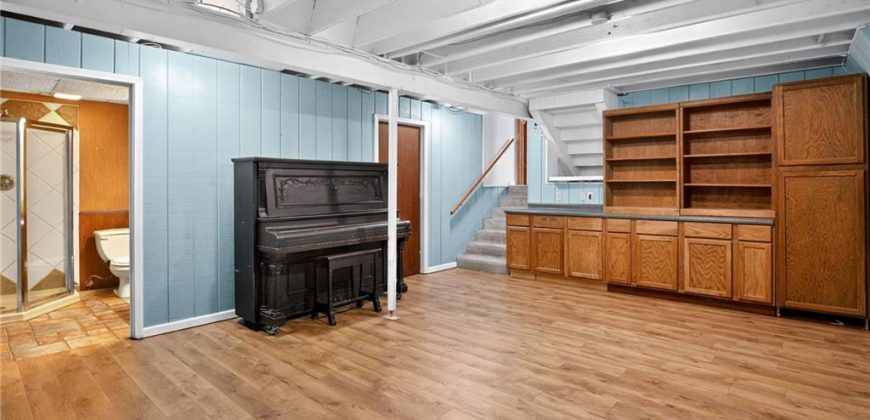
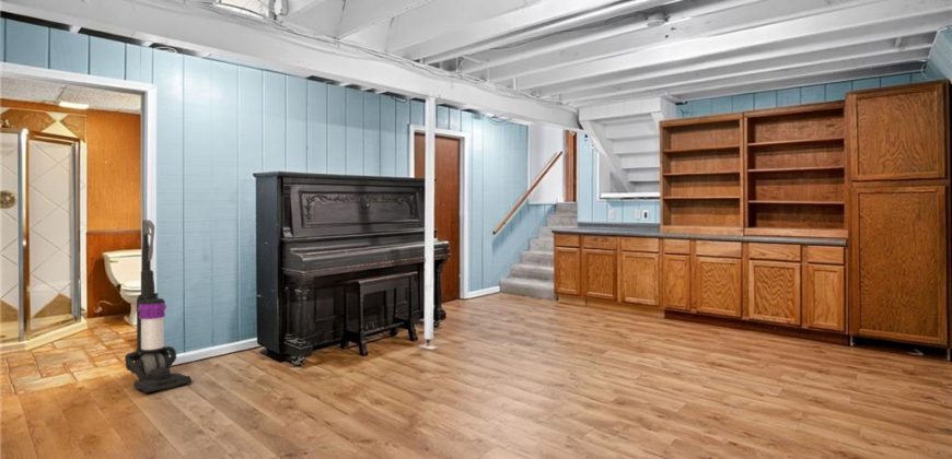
+ vacuum cleaner [124,219,193,393]
